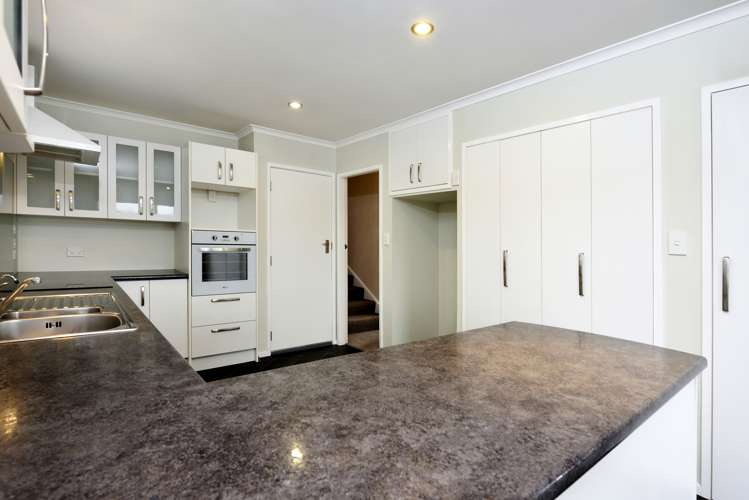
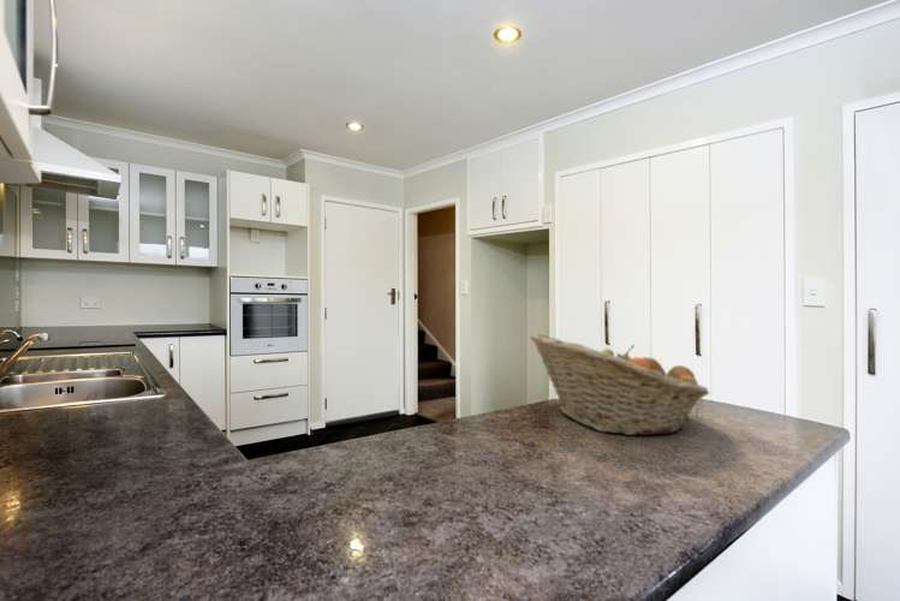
+ fruit basket [529,332,710,436]
